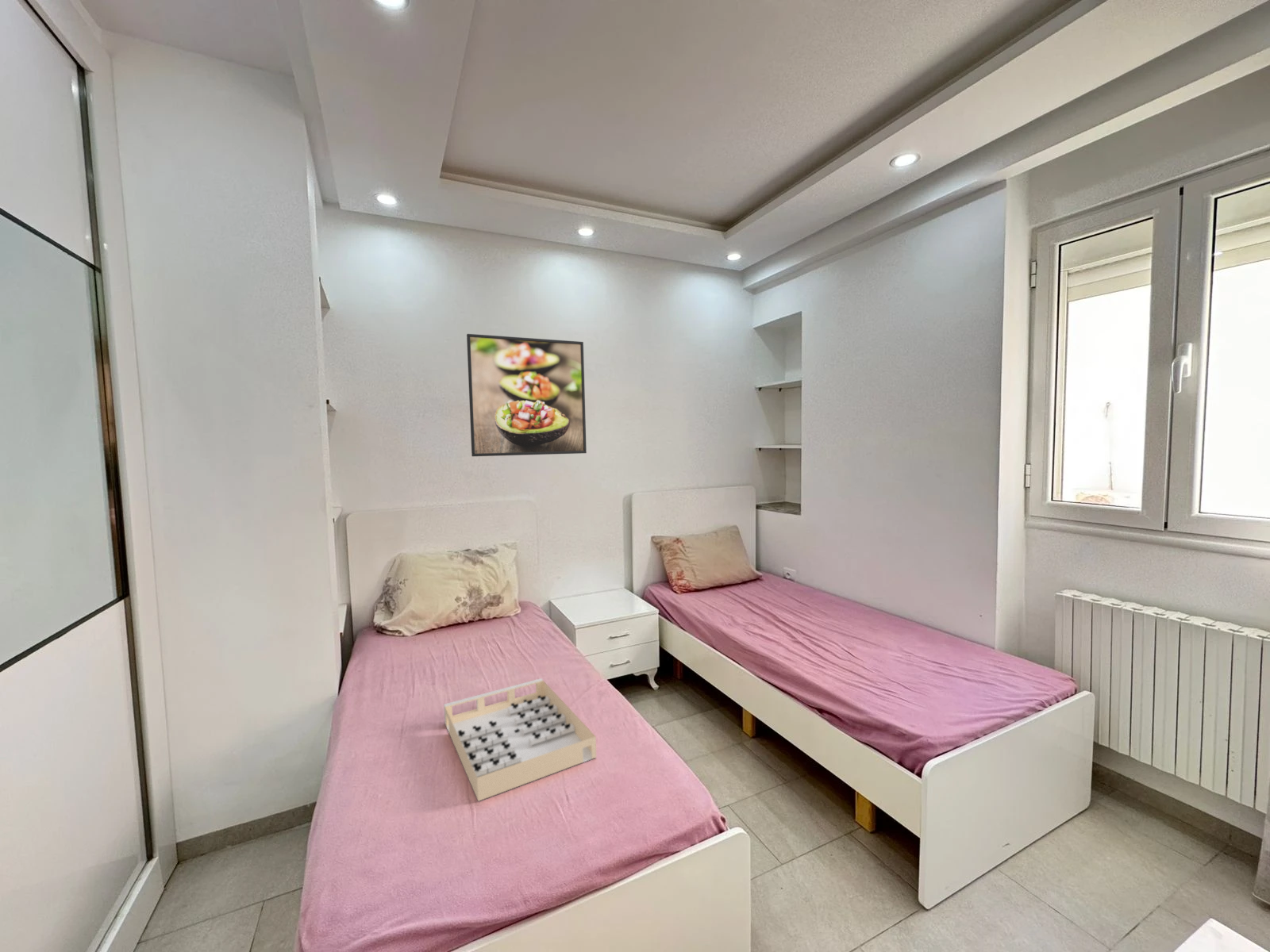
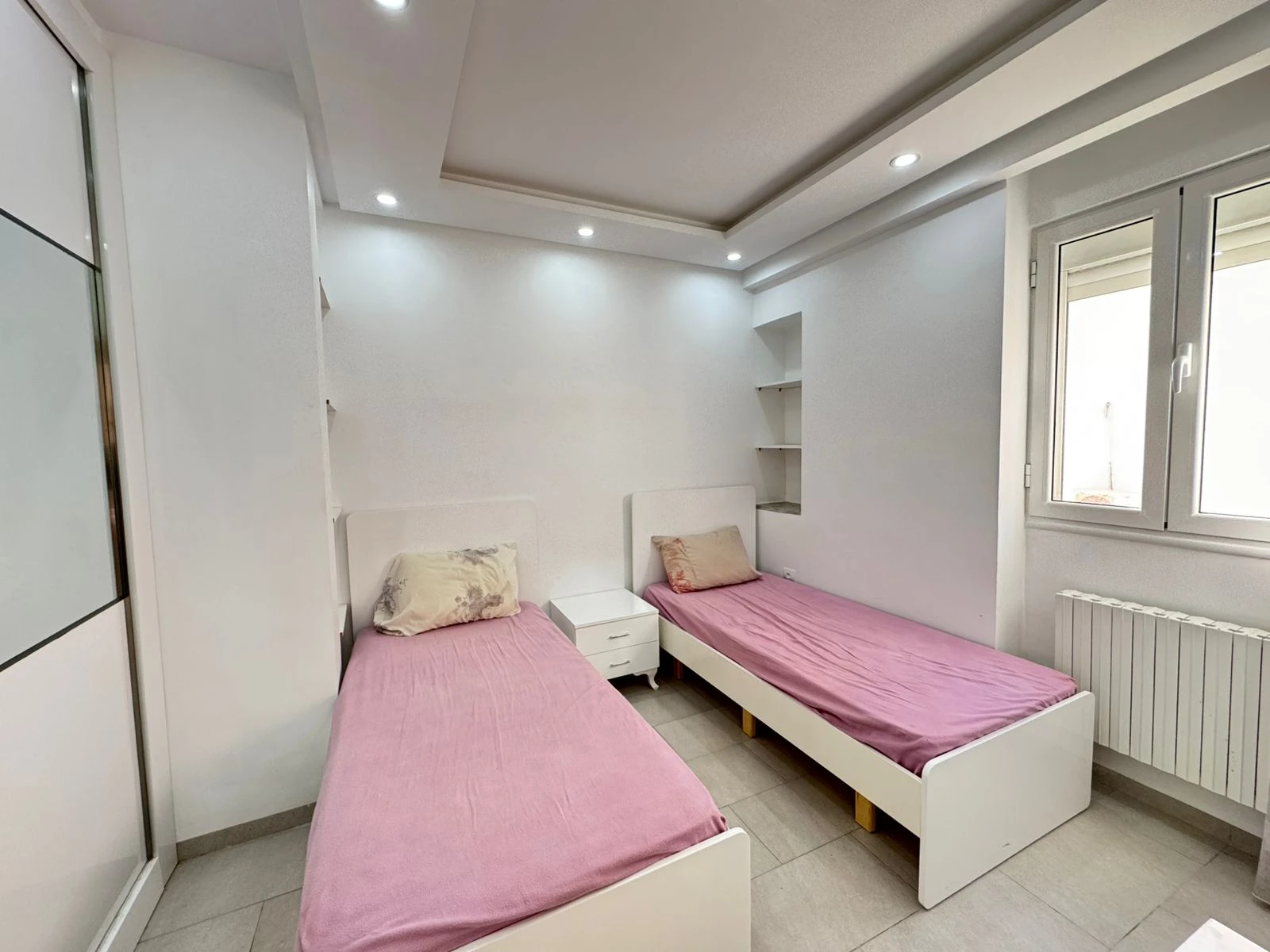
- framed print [466,333,587,457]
- tray [443,678,597,802]
